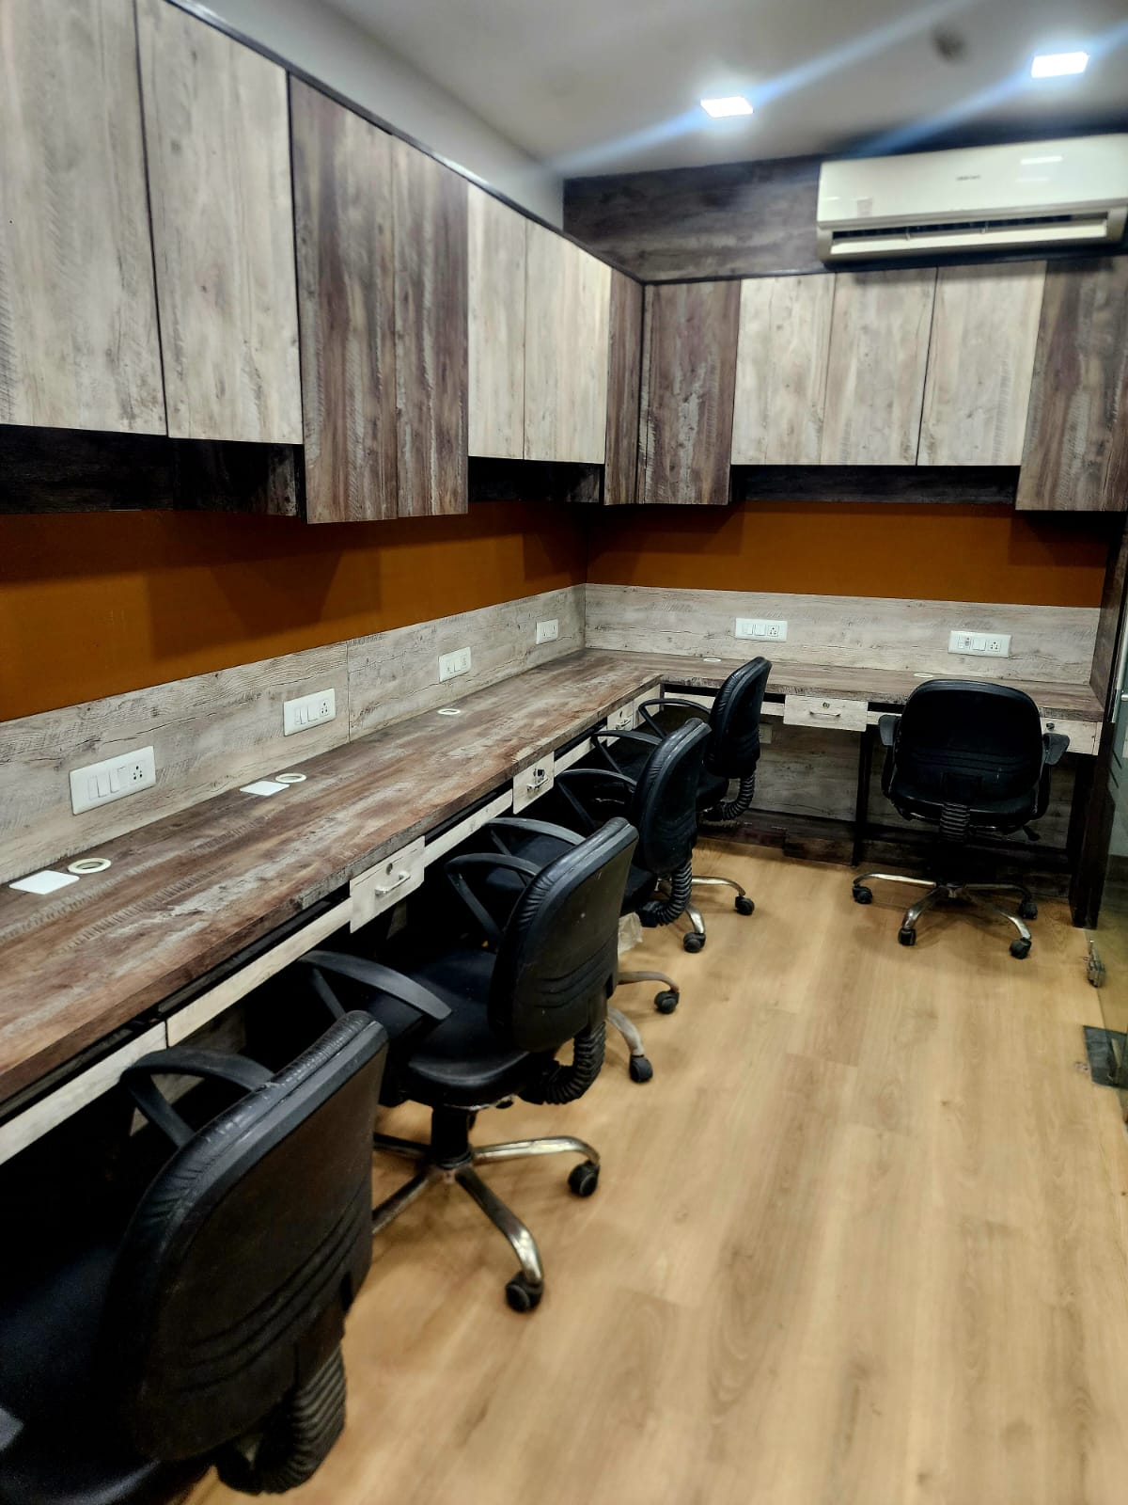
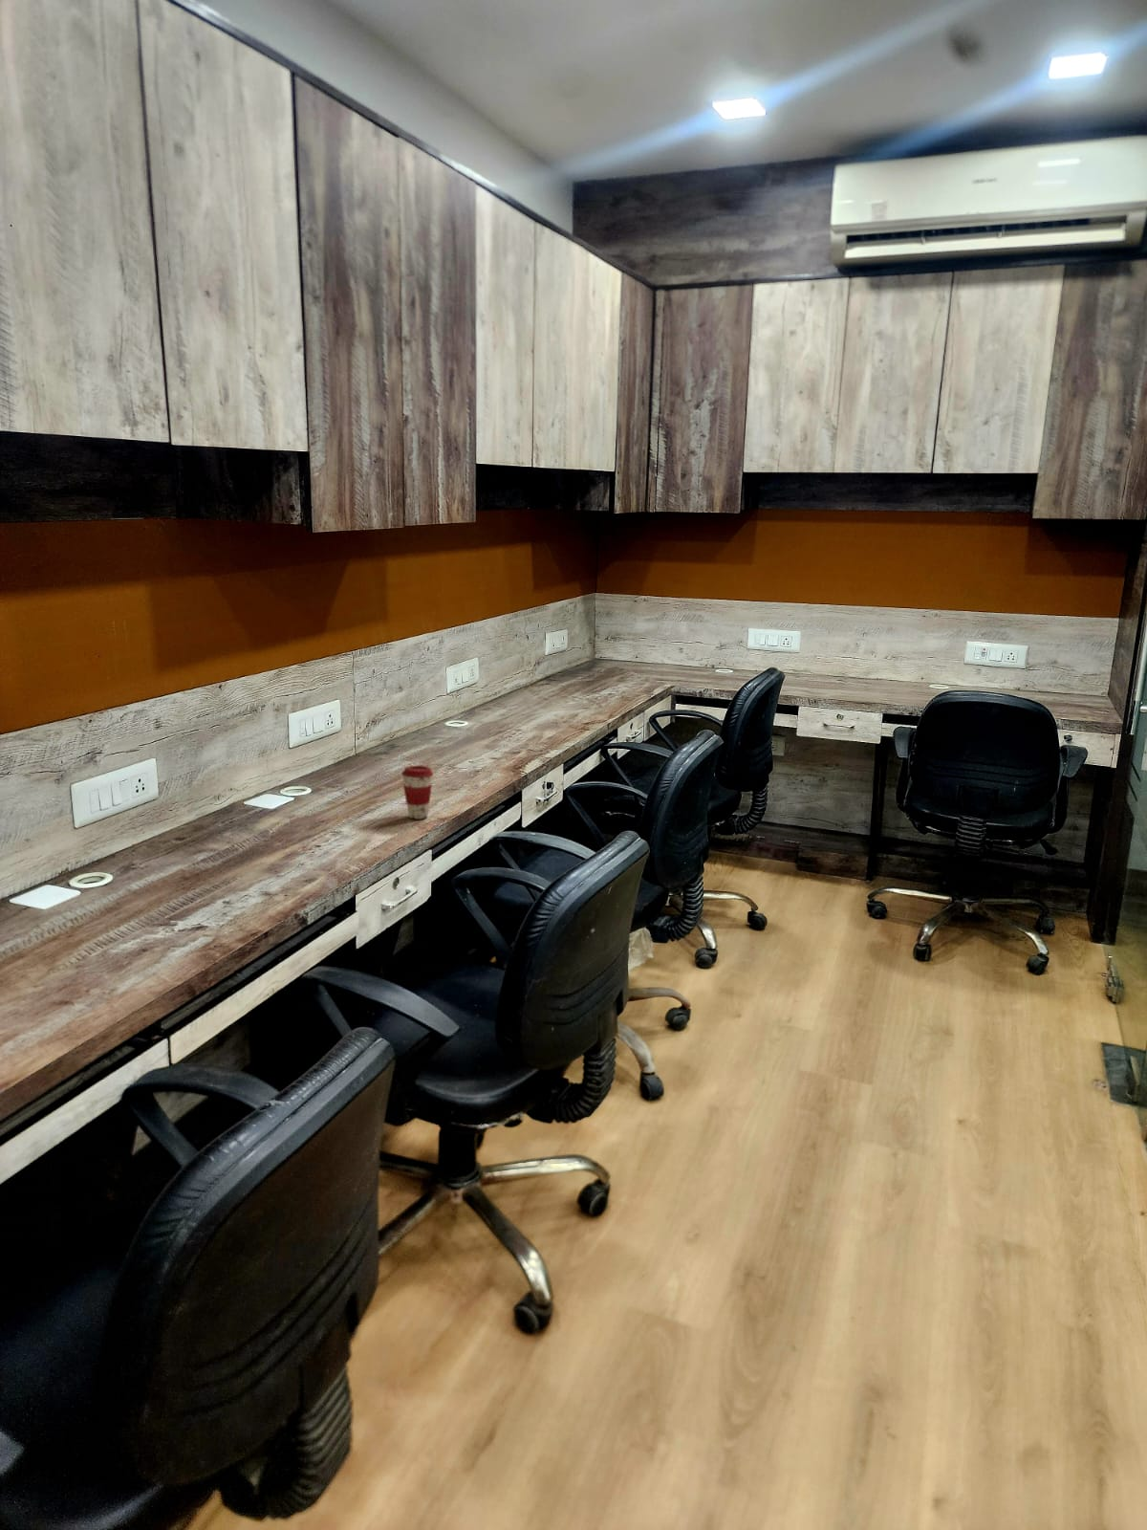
+ coffee cup [400,765,434,819]
